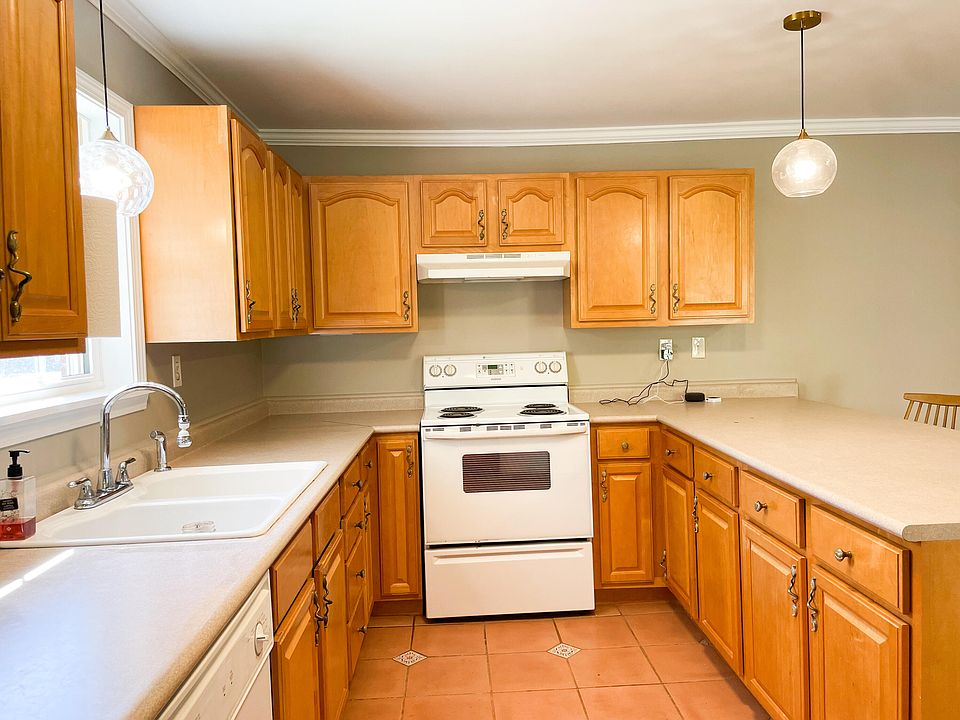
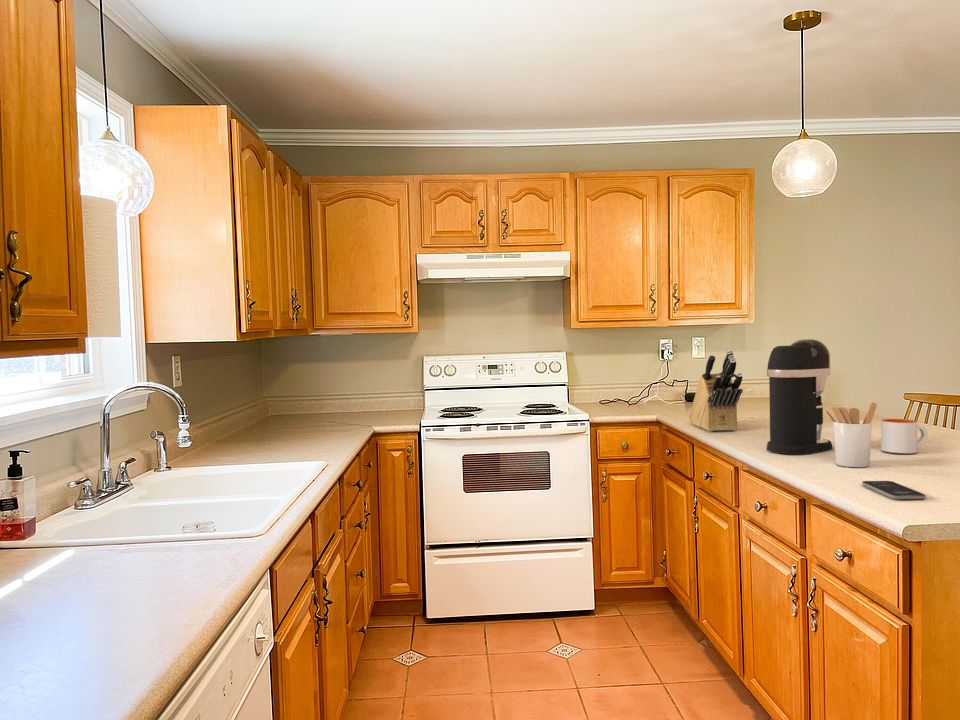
+ mug [880,418,929,455]
+ knife block [688,349,744,432]
+ smartphone [861,480,927,500]
+ utensil holder [824,401,878,468]
+ coffee maker [766,338,834,455]
